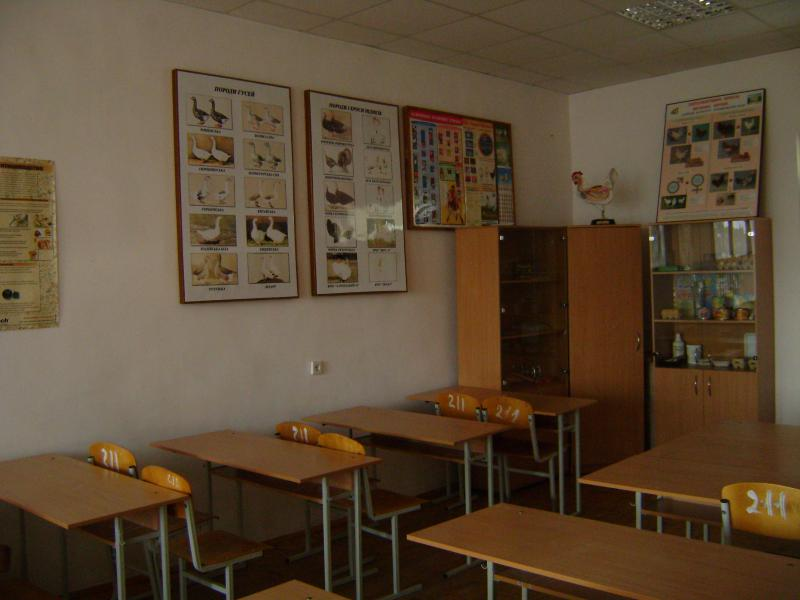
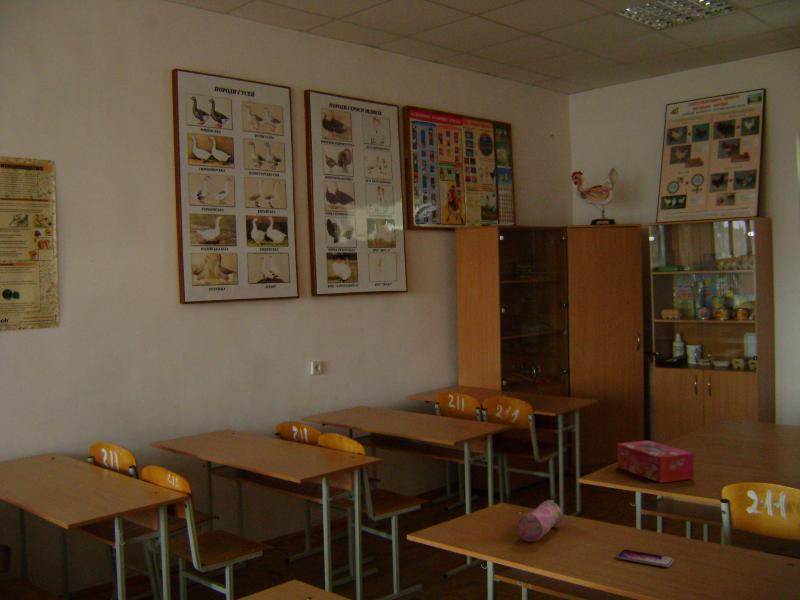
+ tissue box [616,440,695,484]
+ smartphone [616,549,675,568]
+ pencil case [516,499,562,542]
